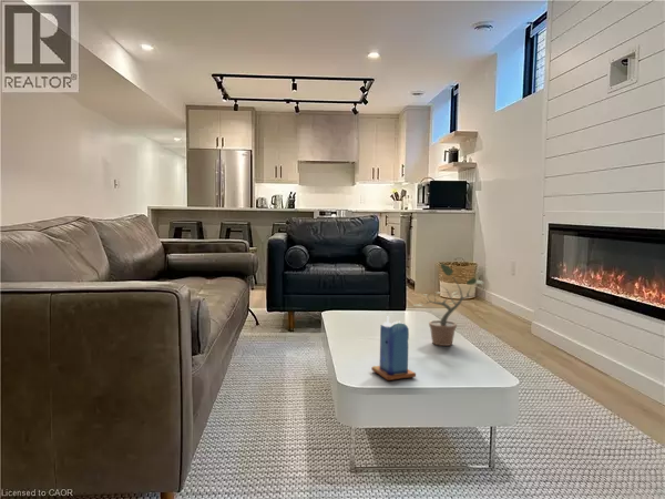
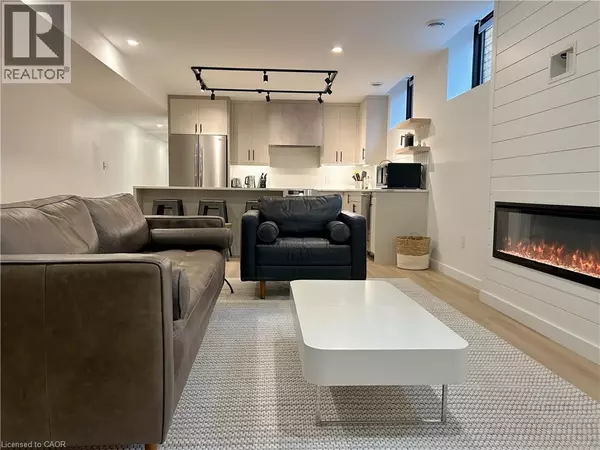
- candle [370,315,417,381]
- potted plant [412,262,485,347]
